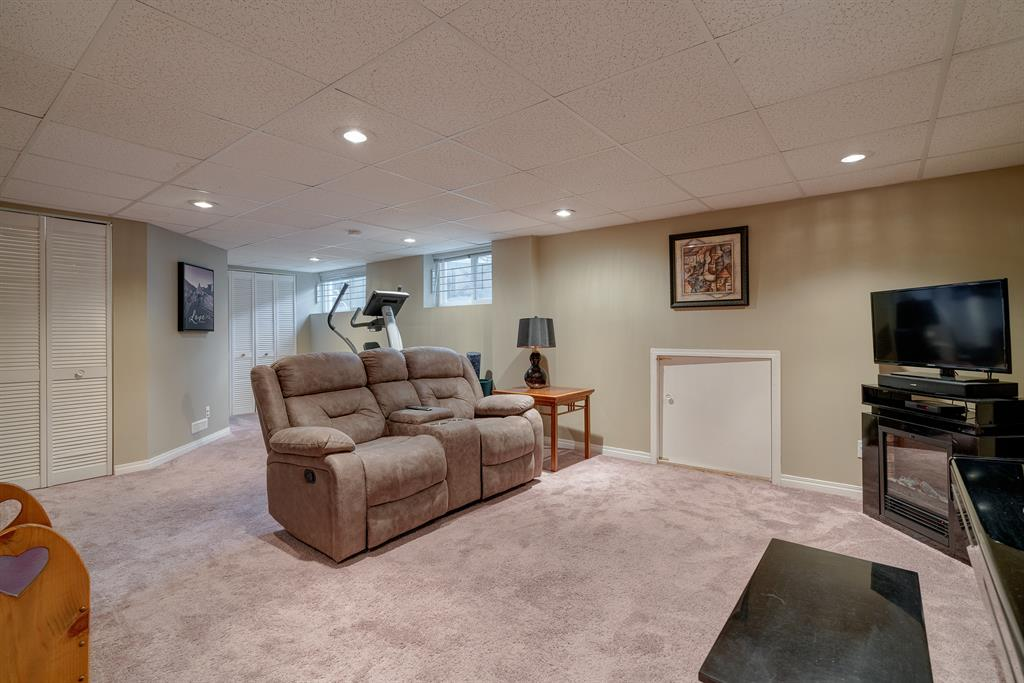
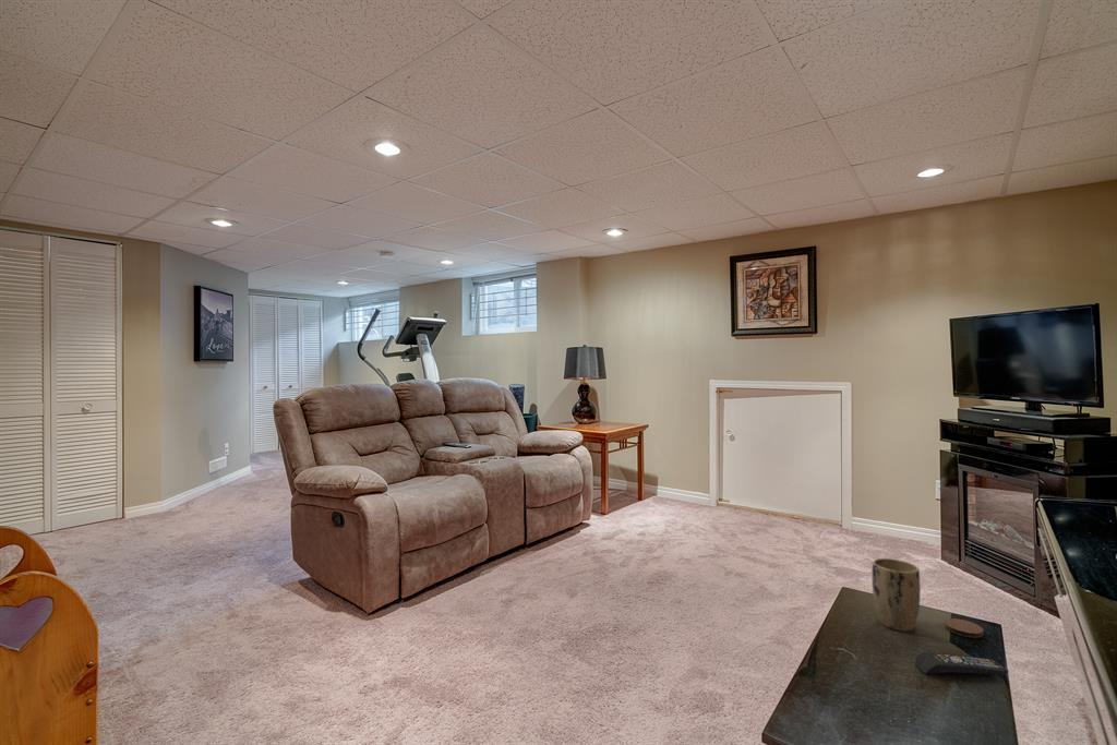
+ coaster [944,617,984,639]
+ remote control [914,651,1009,677]
+ plant pot [872,557,922,633]
